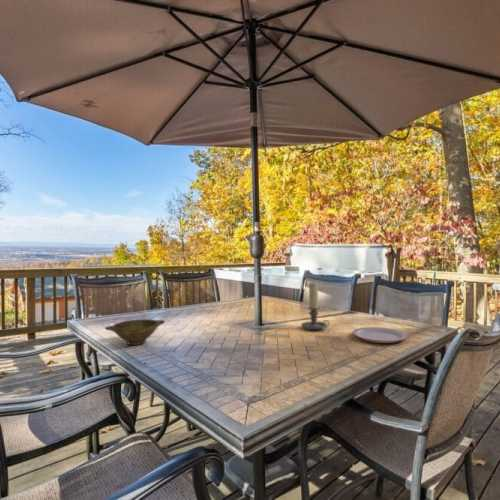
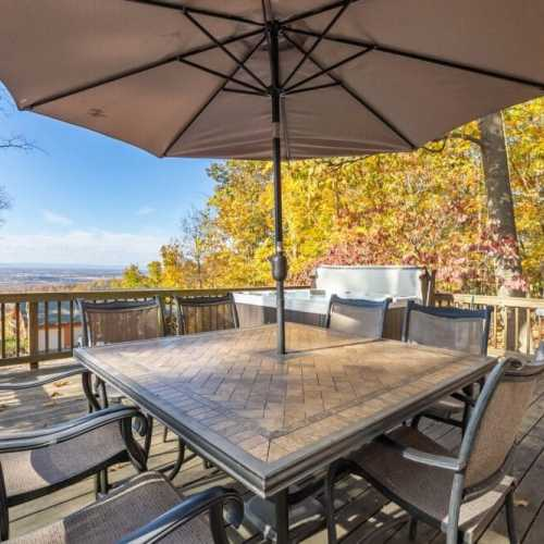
- bowl [104,318,166,346]
- candle holder [300,281,331,331]
- plate [351,326,409,344]
